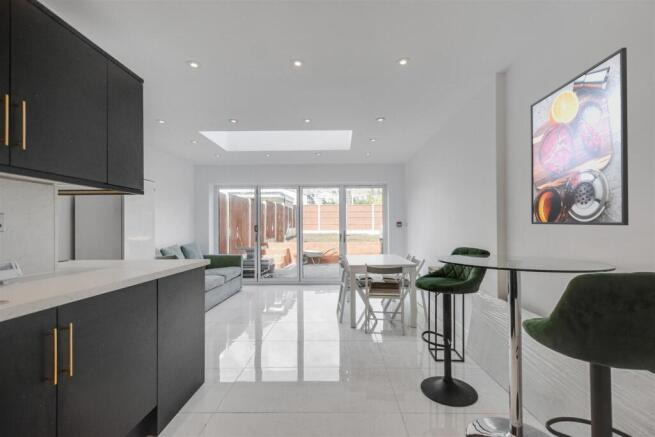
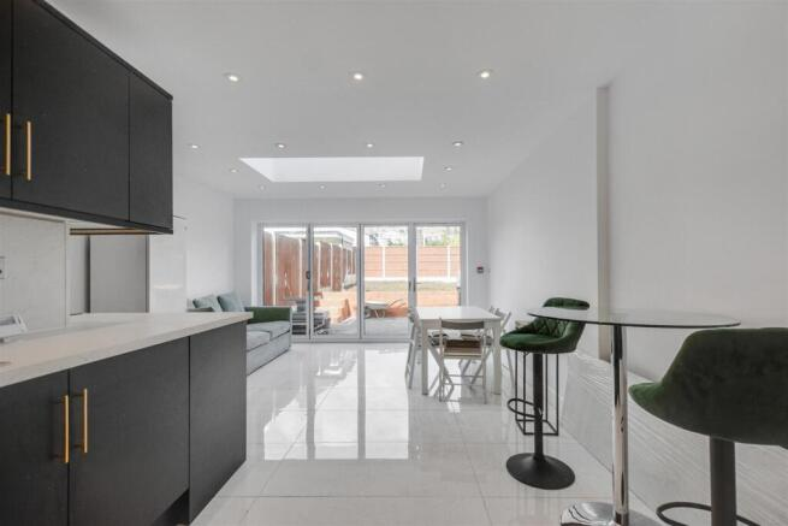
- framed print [529,47,630,226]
